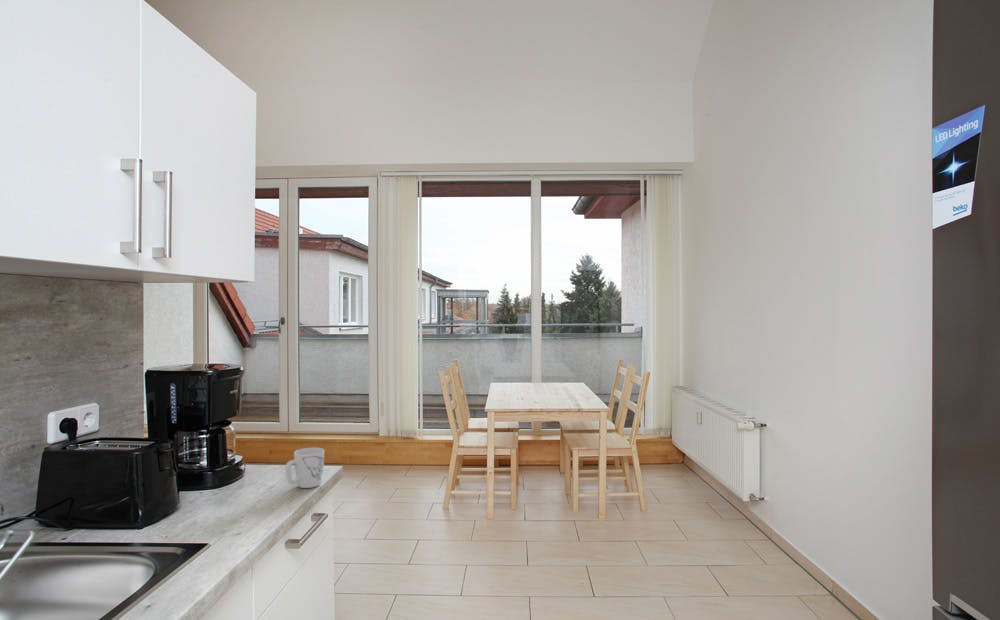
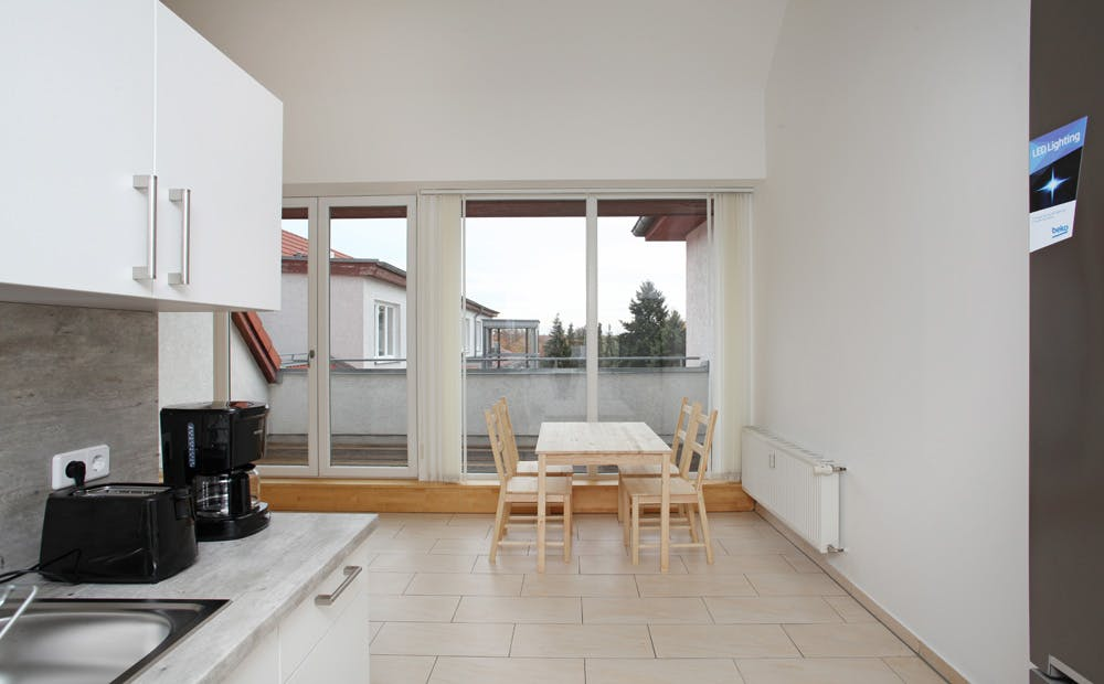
- mug [284,447,325,489]
